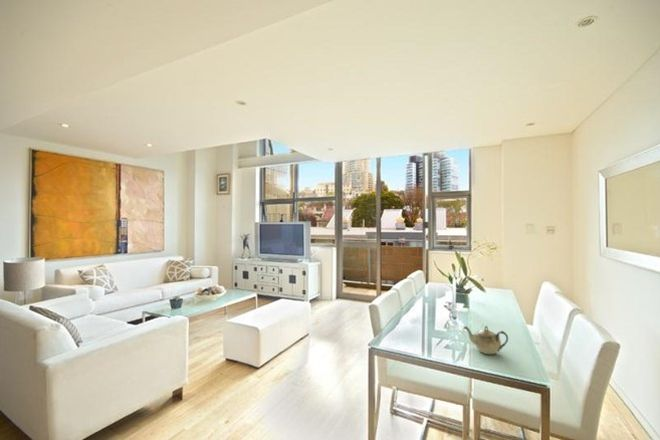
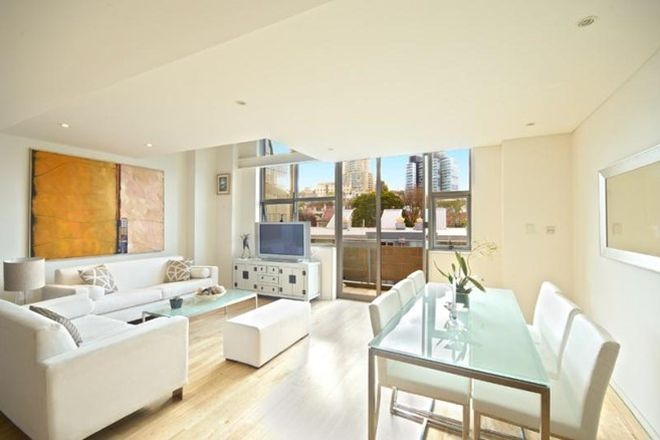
- teapot [462,325,509,355]
